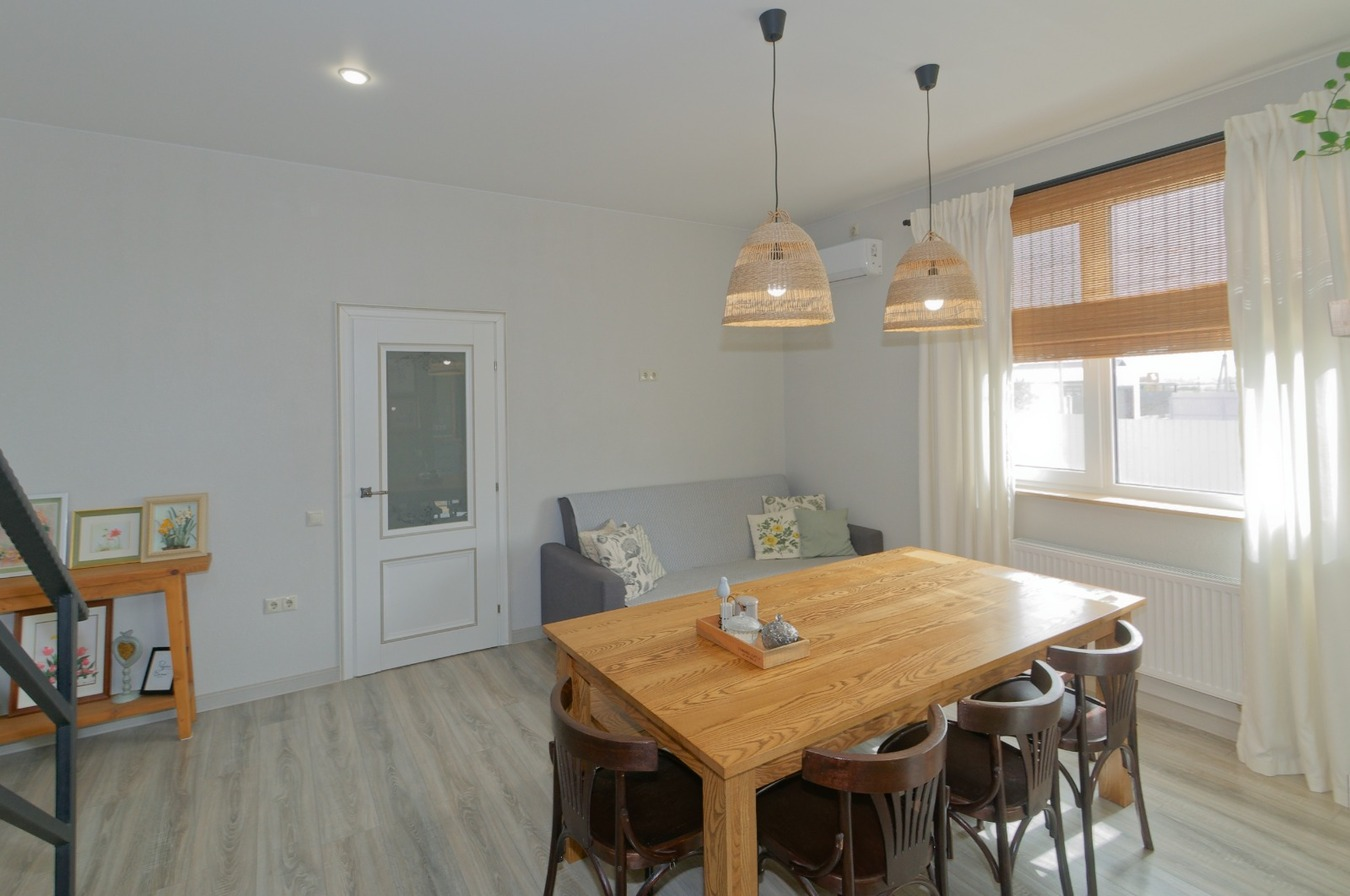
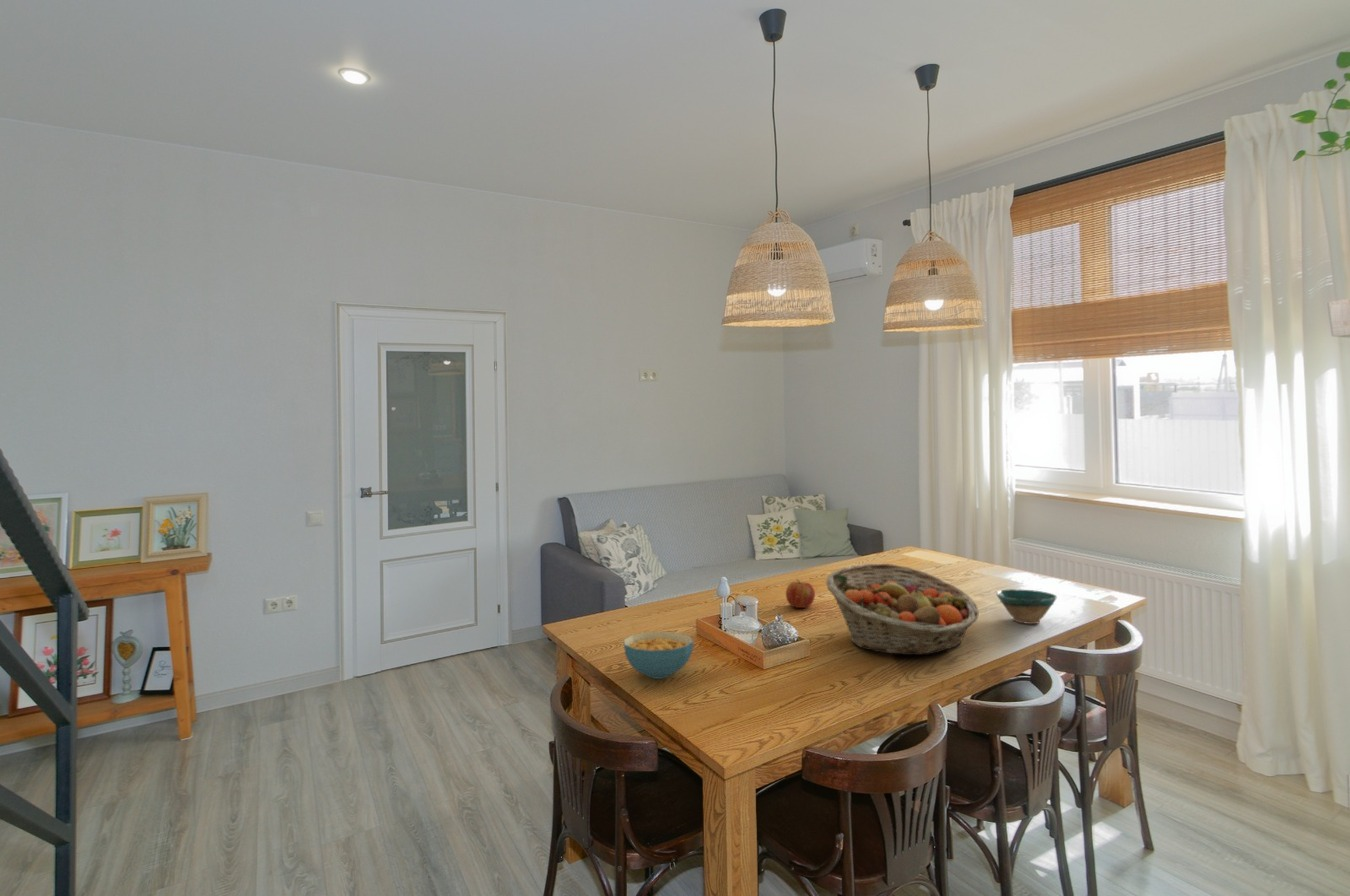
+ bowl [995,588,1058,625]
+ apple [785,579,816,609]
+ cereal bowl [622,631,694,680]
+ fruit basket [825,563,980,656]
